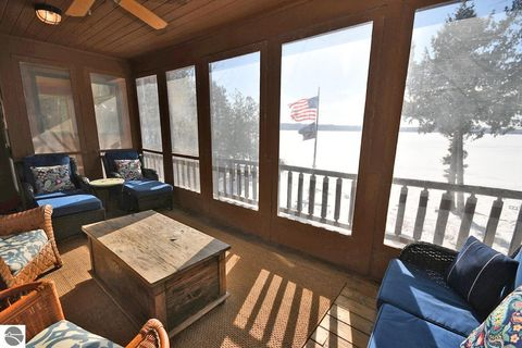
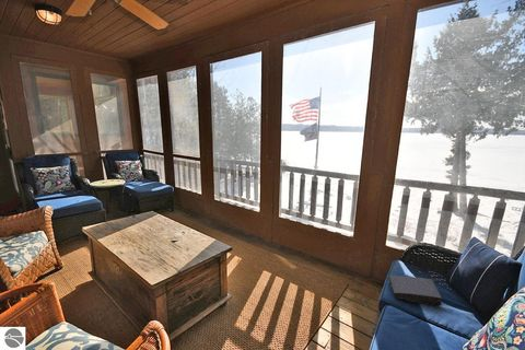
+ book [387,275,443,306]
